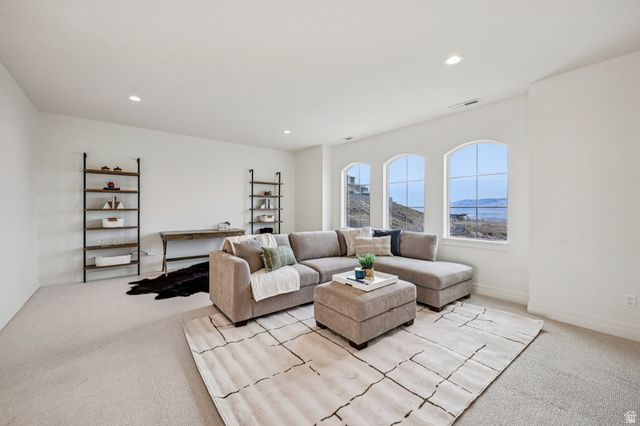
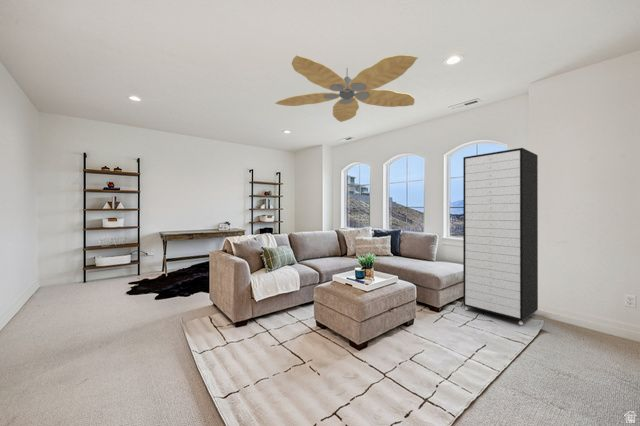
+ ceiling fan [274,54,419,123]
+ storage cabinet [462,147,539,326]
